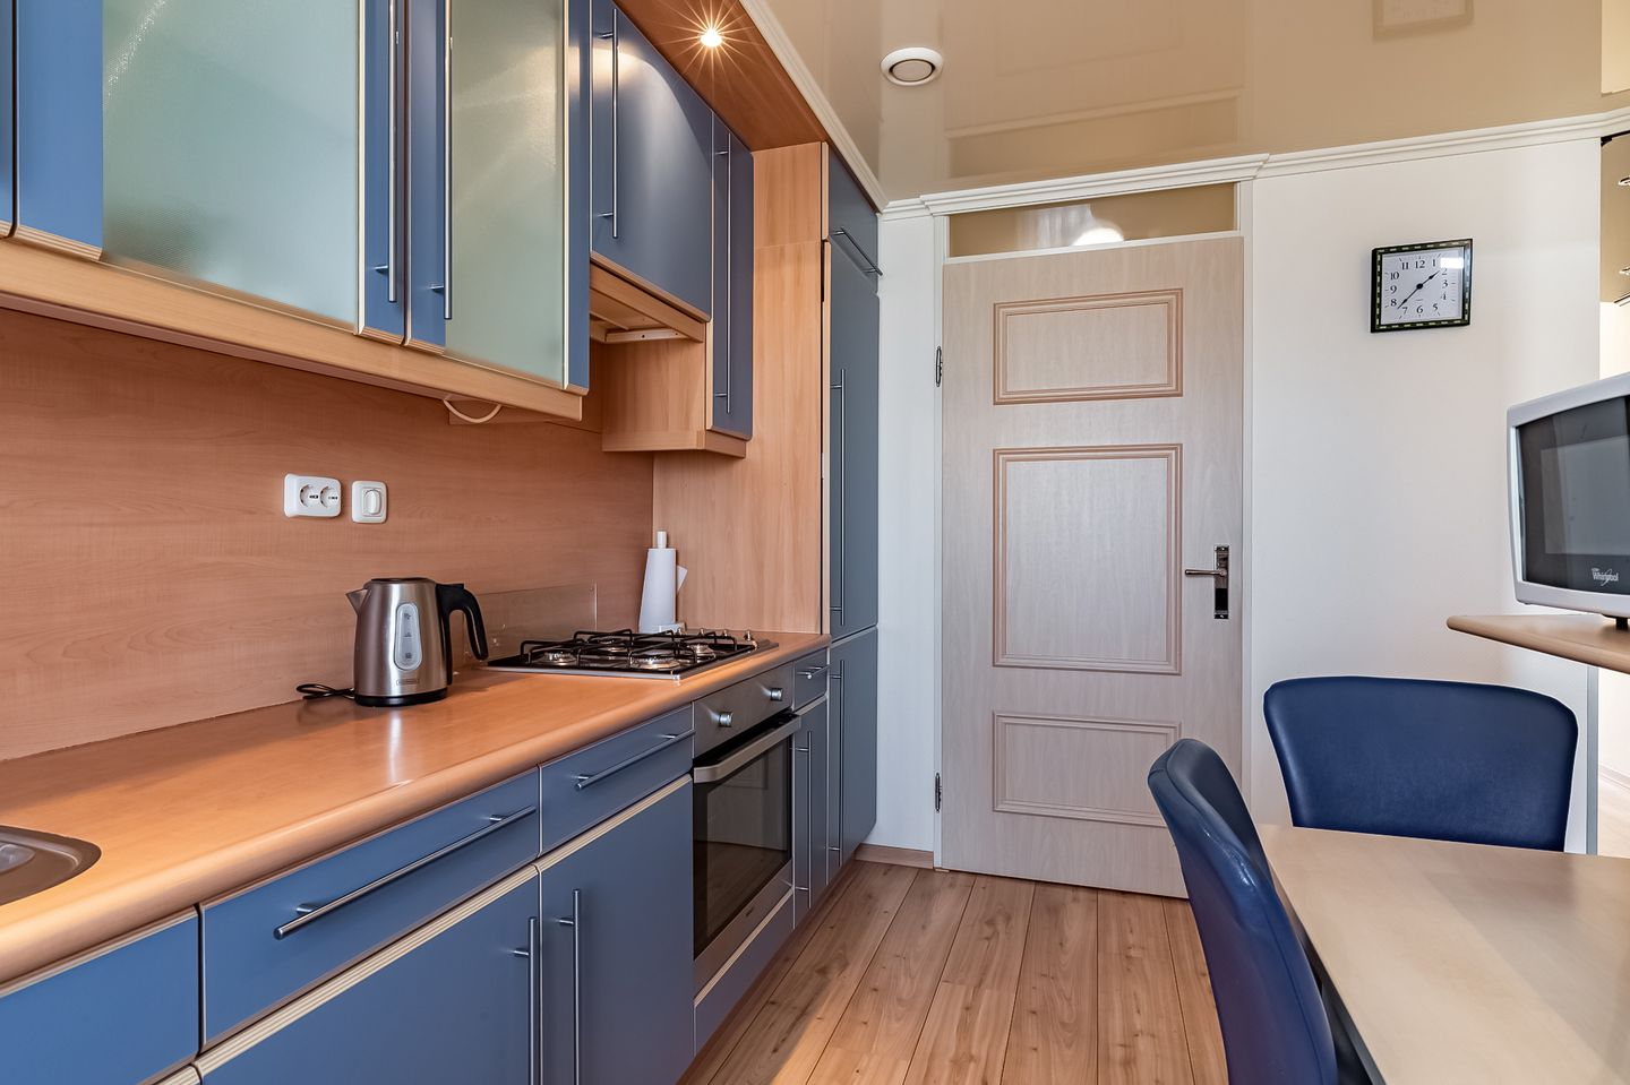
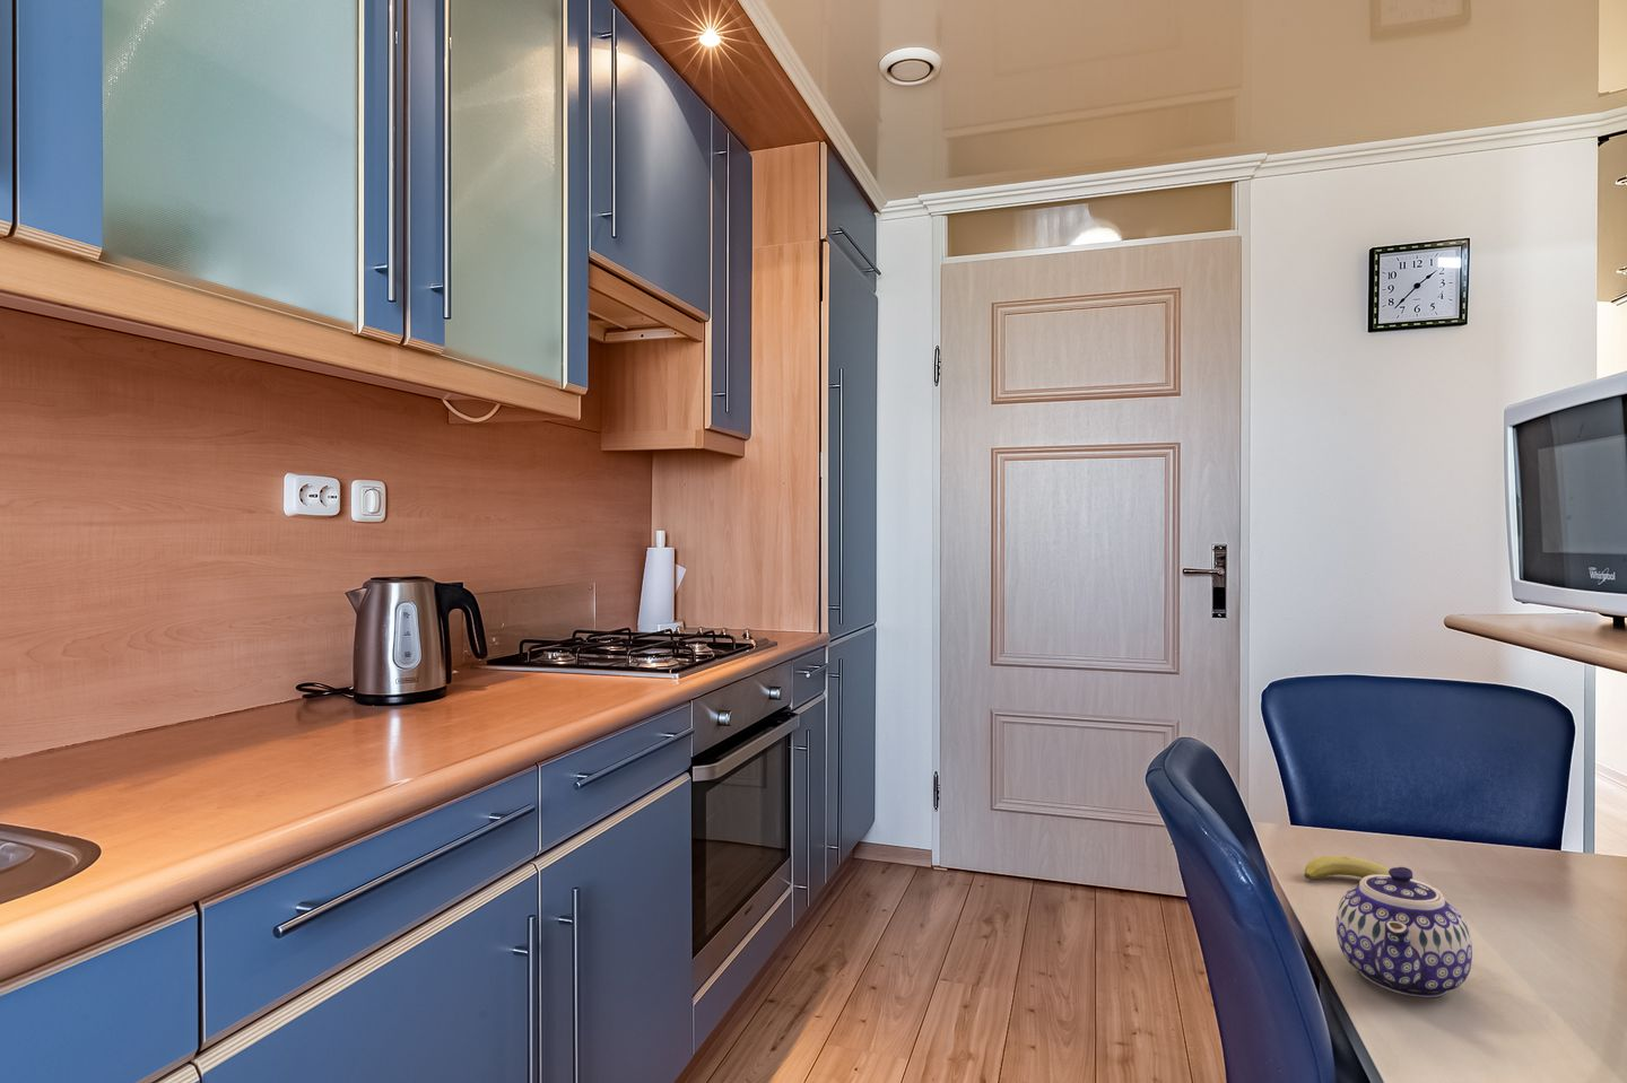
+ fruit [1303,855,1390,880]
+ teapot [1334,867,1473,998]
